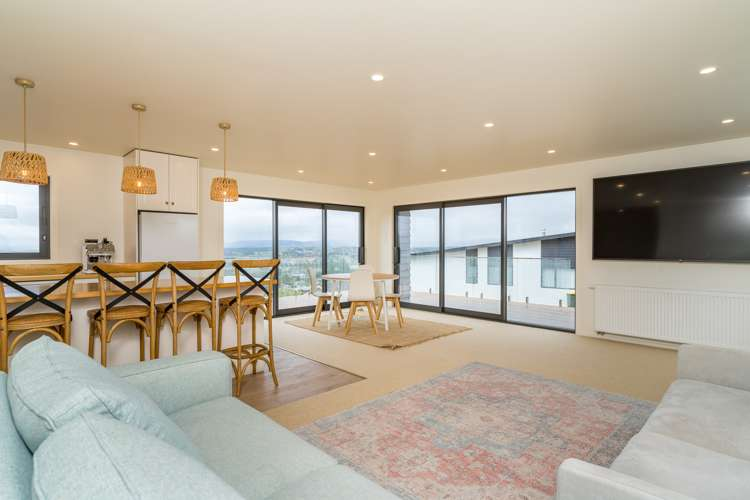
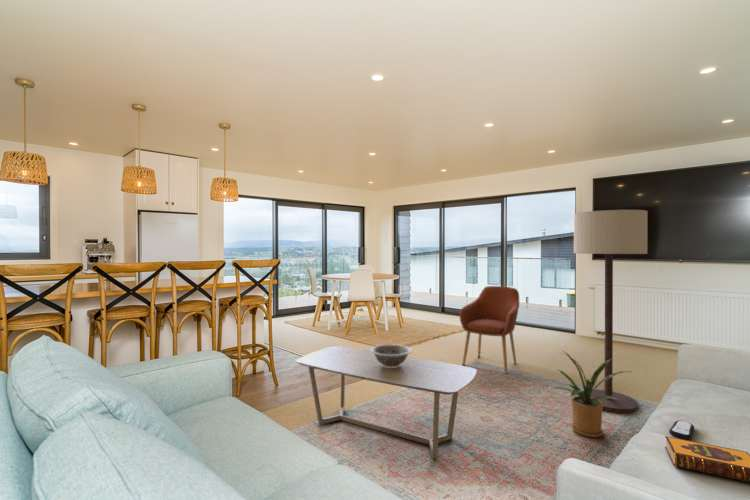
+ remote control [668,419,695,440]
+ hardback book [664,435,750,483]
+ coffee table [295,345,478,460]
+ armchair [459,285,520,375]
+ decorative bowl [369,343,413,368]
+ floor lamp [573,209,649,414]
+ house plant [552,349,632,439]
